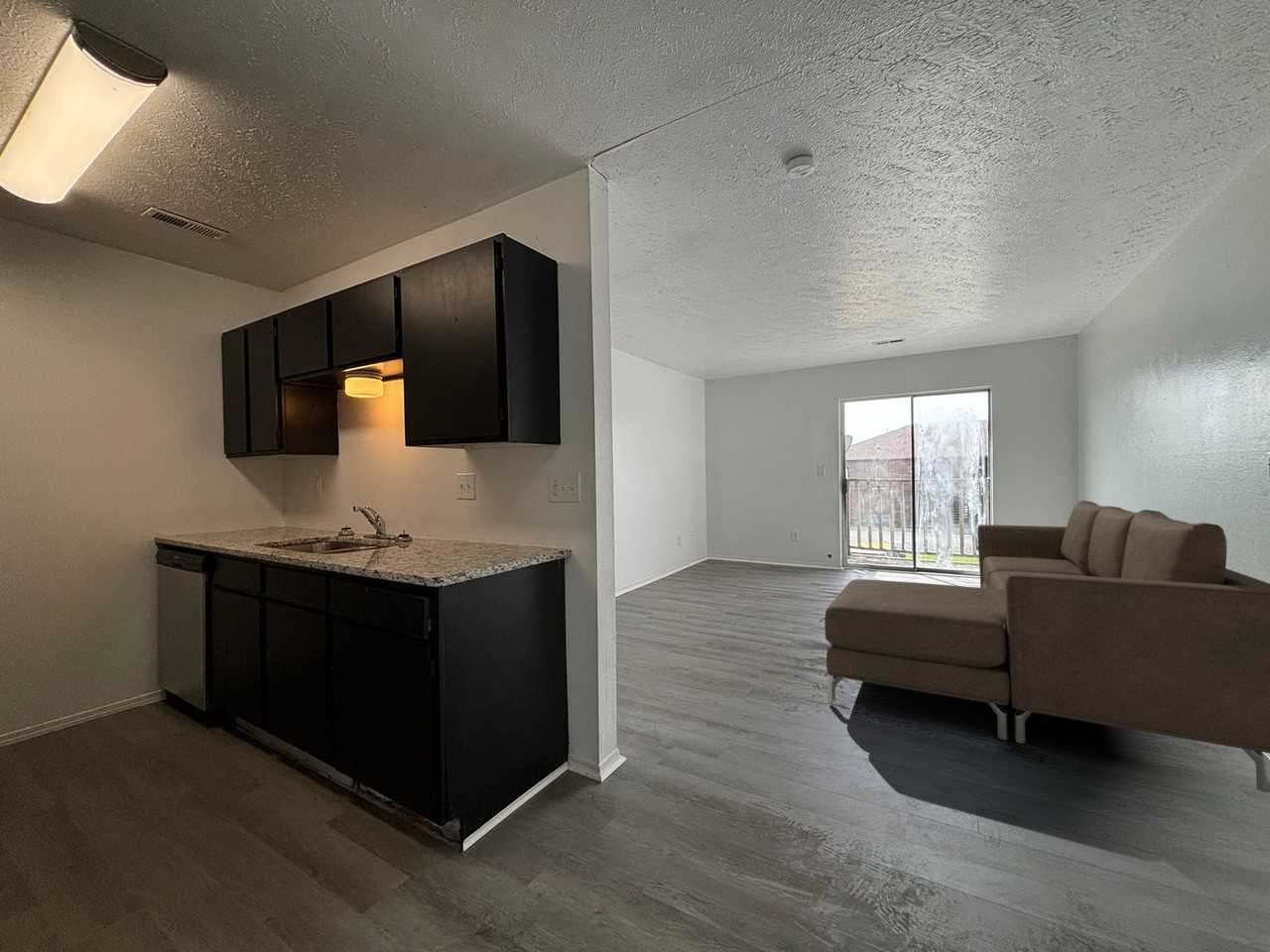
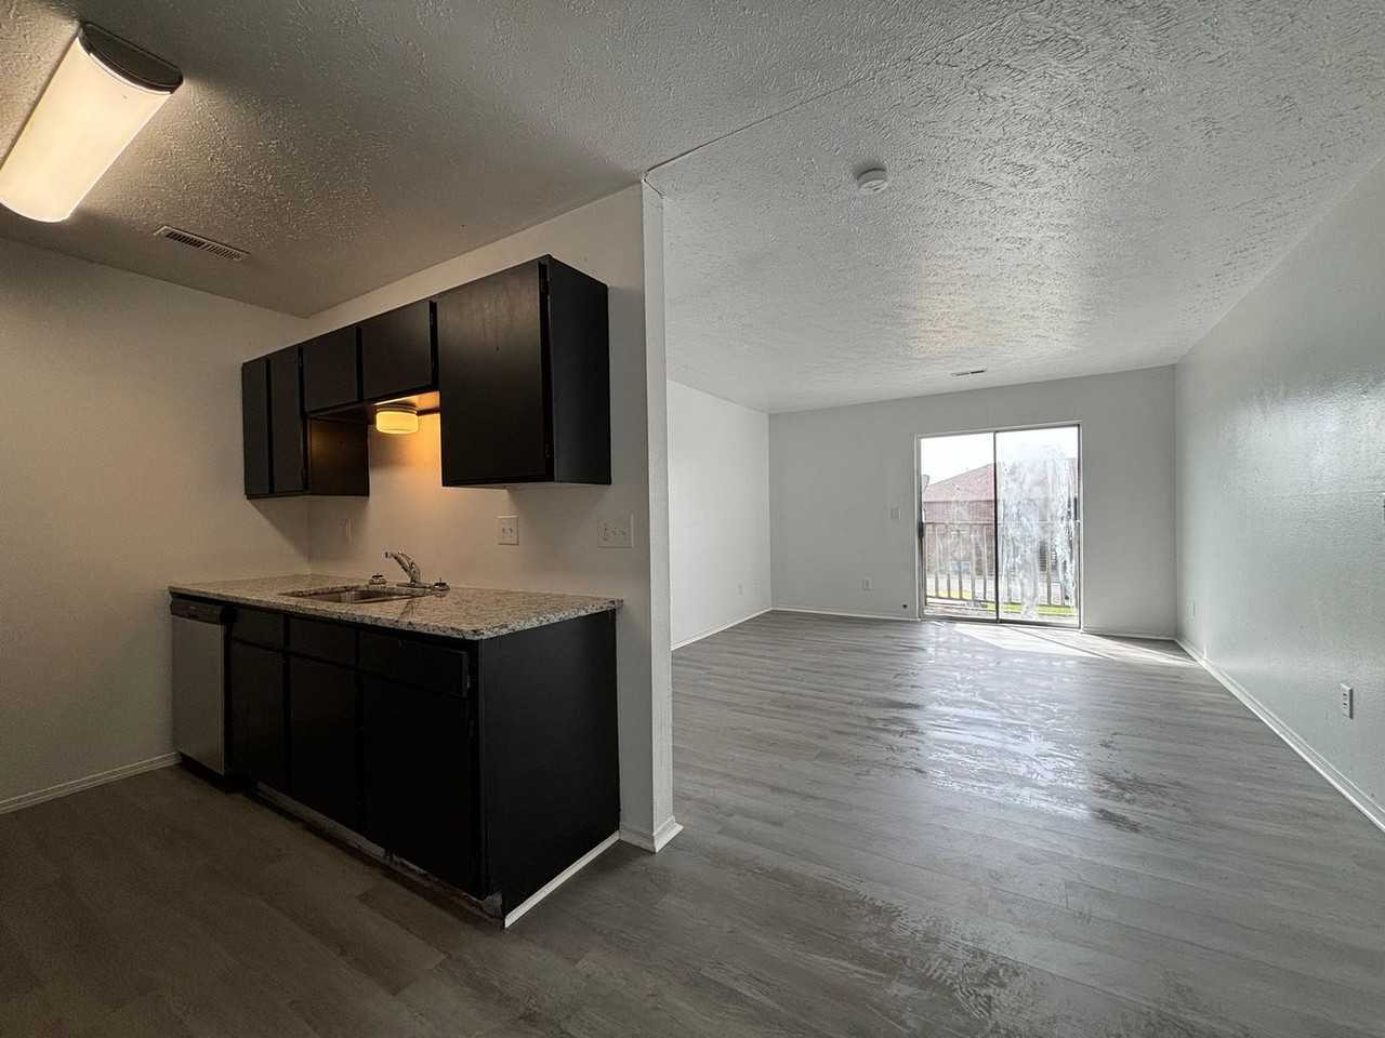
- sofa [824,500,1270,793]
